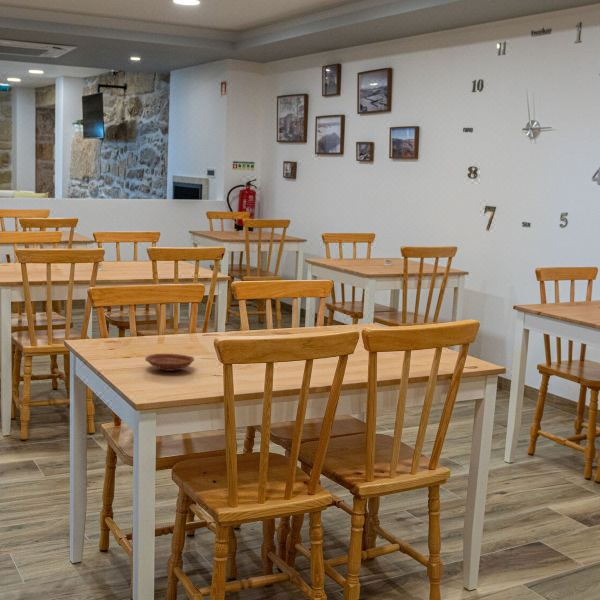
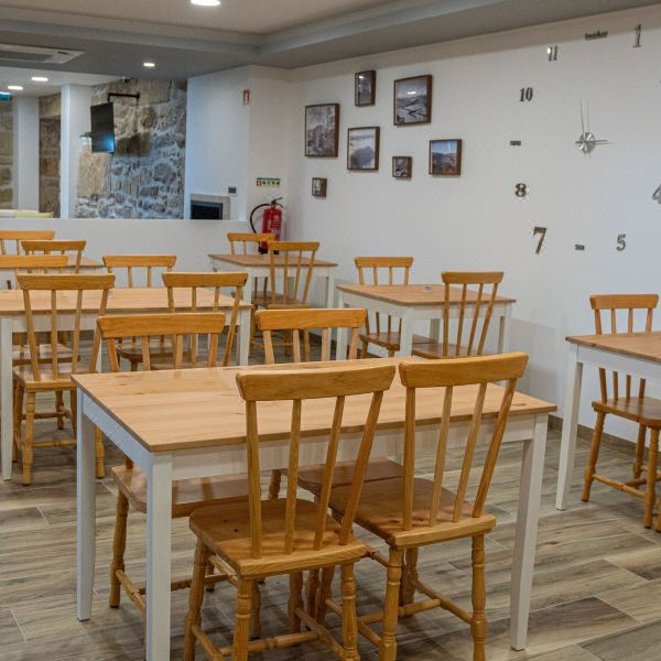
- plate [144,353,195,372]
